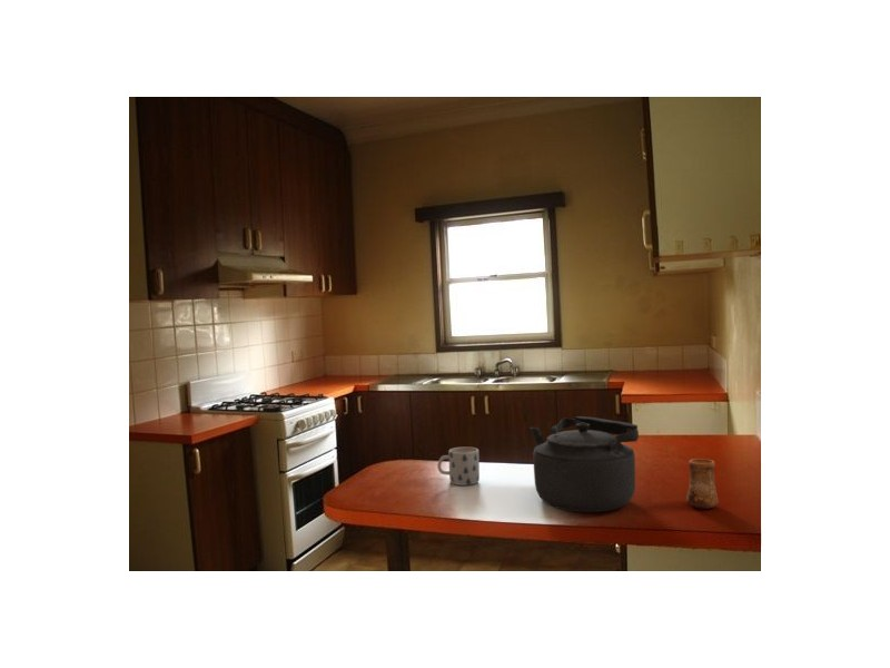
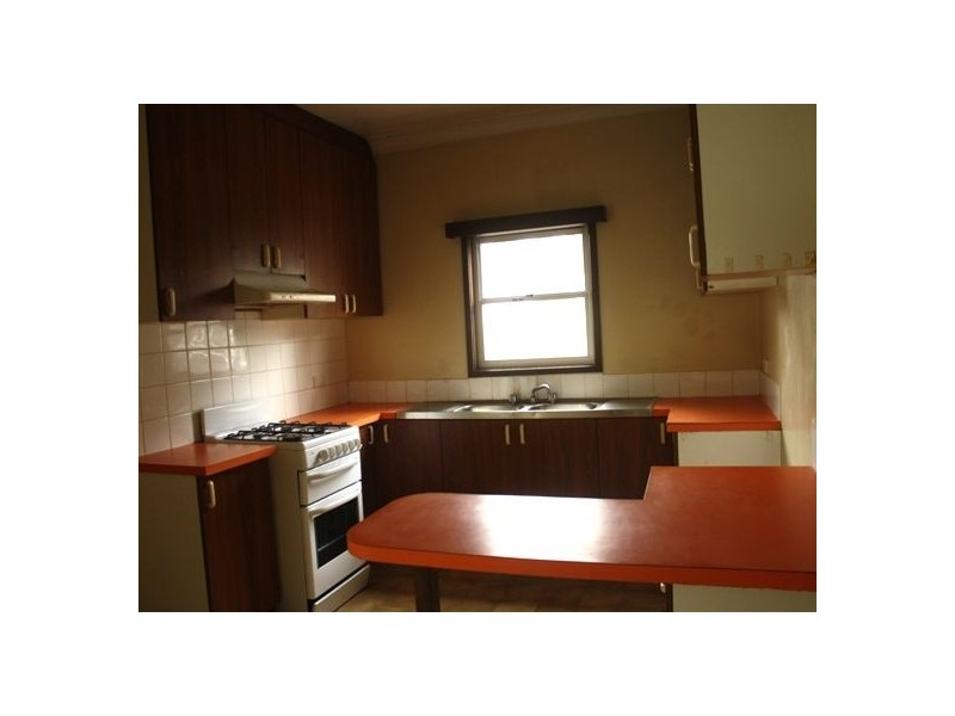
- cup [685,458,720,510]
- mug [436,446,481,487]
- kettle [528,415,640,513]
